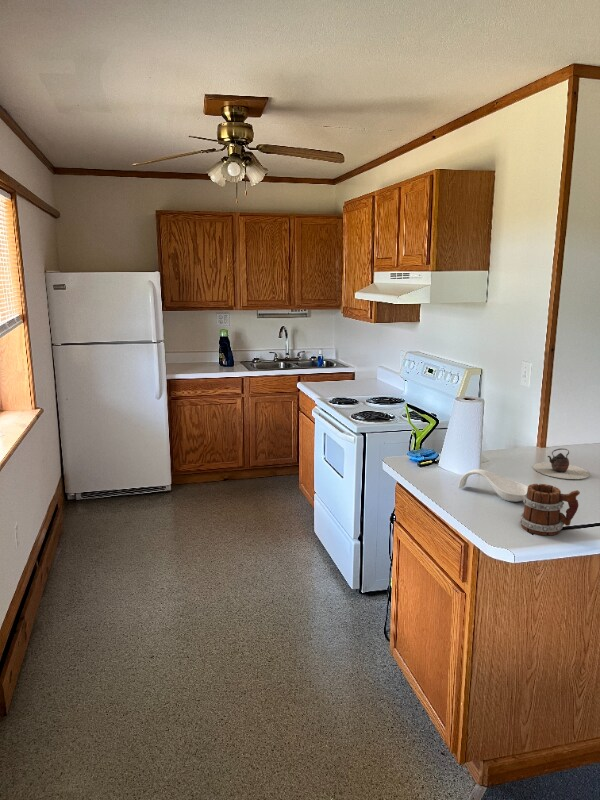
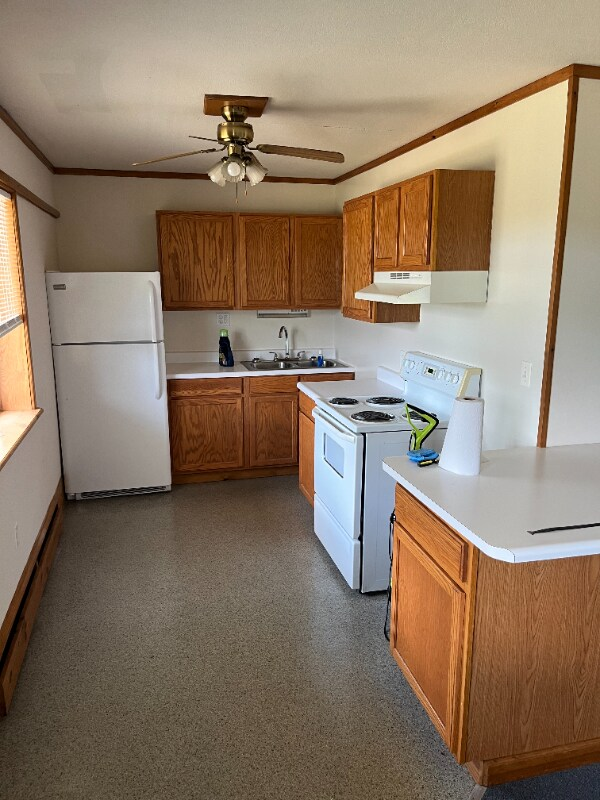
- spoon rest [457,468,528,503]
- teapot [532,448,590,480]
- mug [519,483,581,536]
